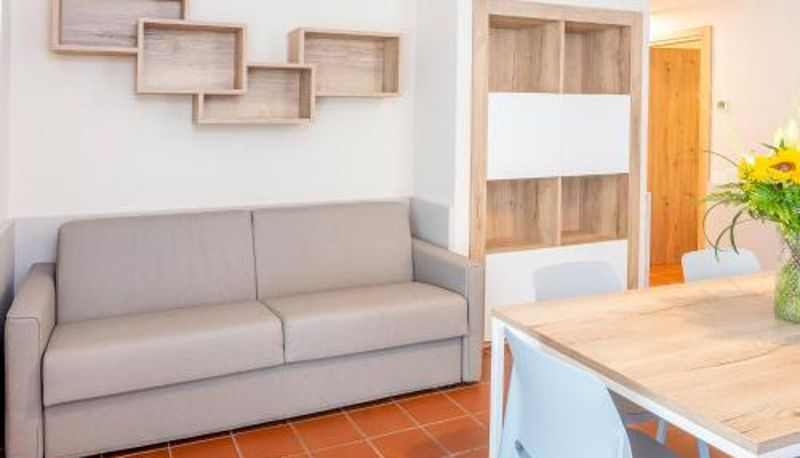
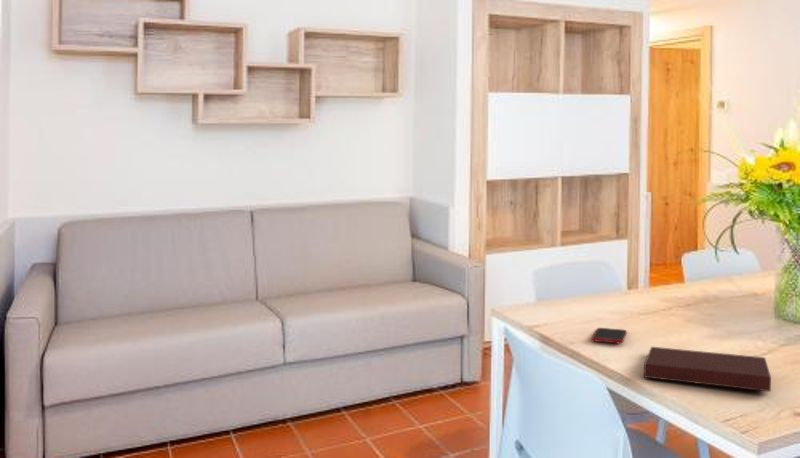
+ cell phone [591,327,628,345]
+ notebook [643,346,772,393]
